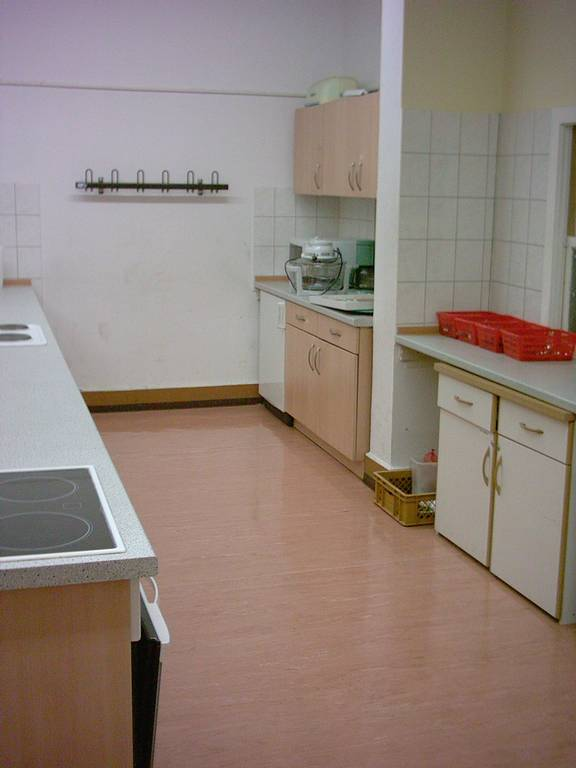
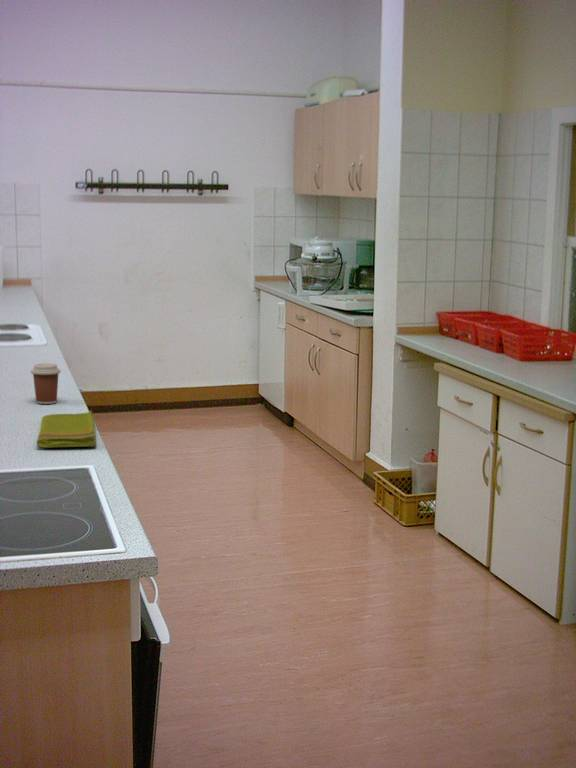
+ coffee cup [30,362,62,405]
+ dish towel [36,409,97,448]
